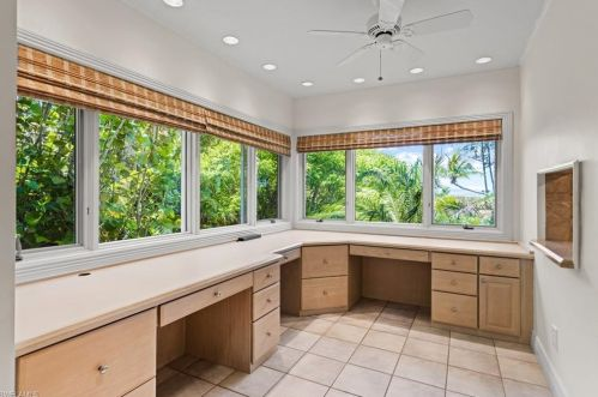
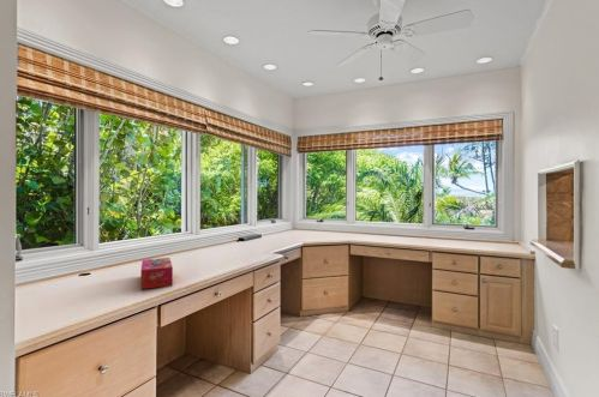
+ tissue box [139,257,174,290]
